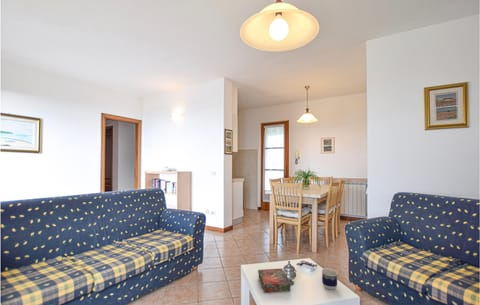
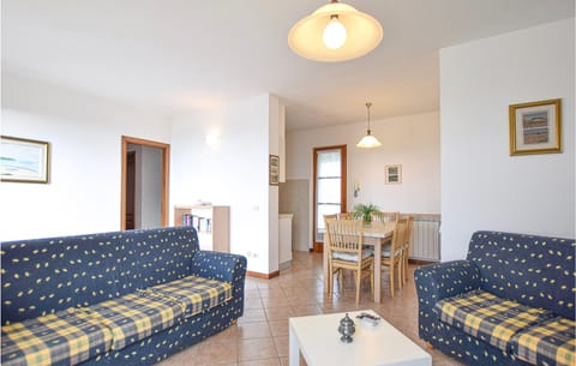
- book [257,268,292,294]
- cup [321,267,339,291]
